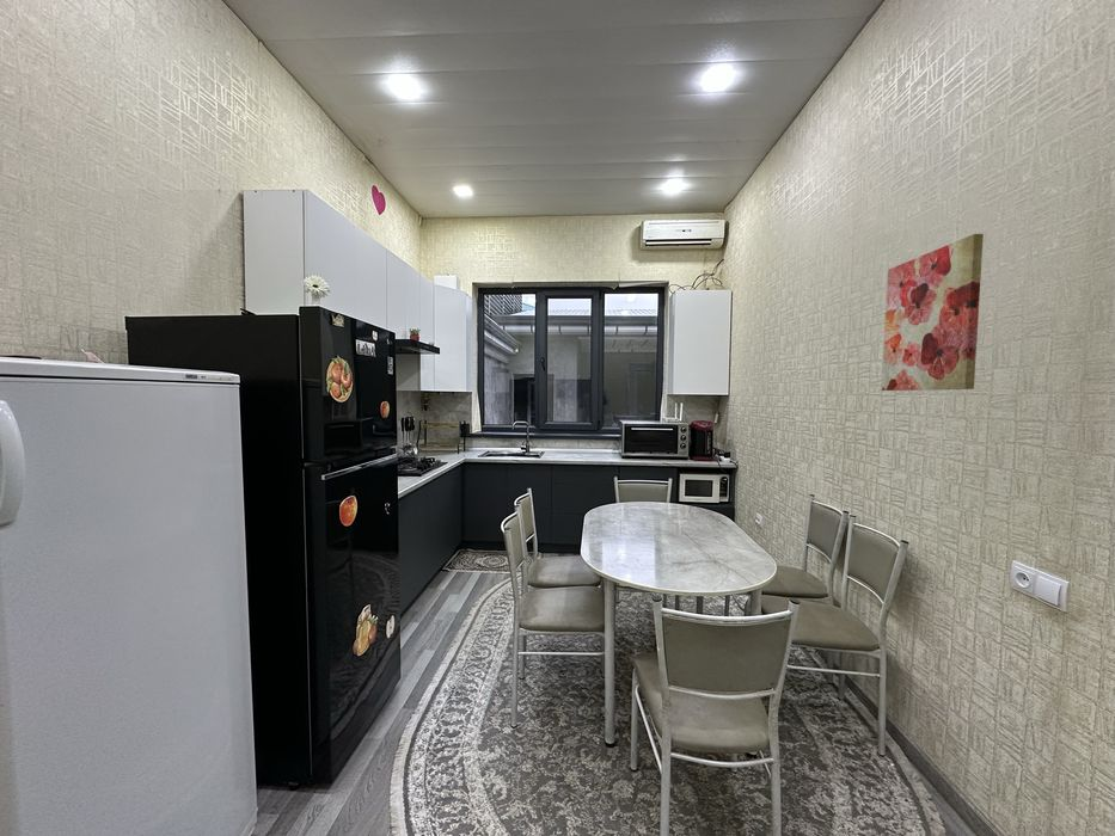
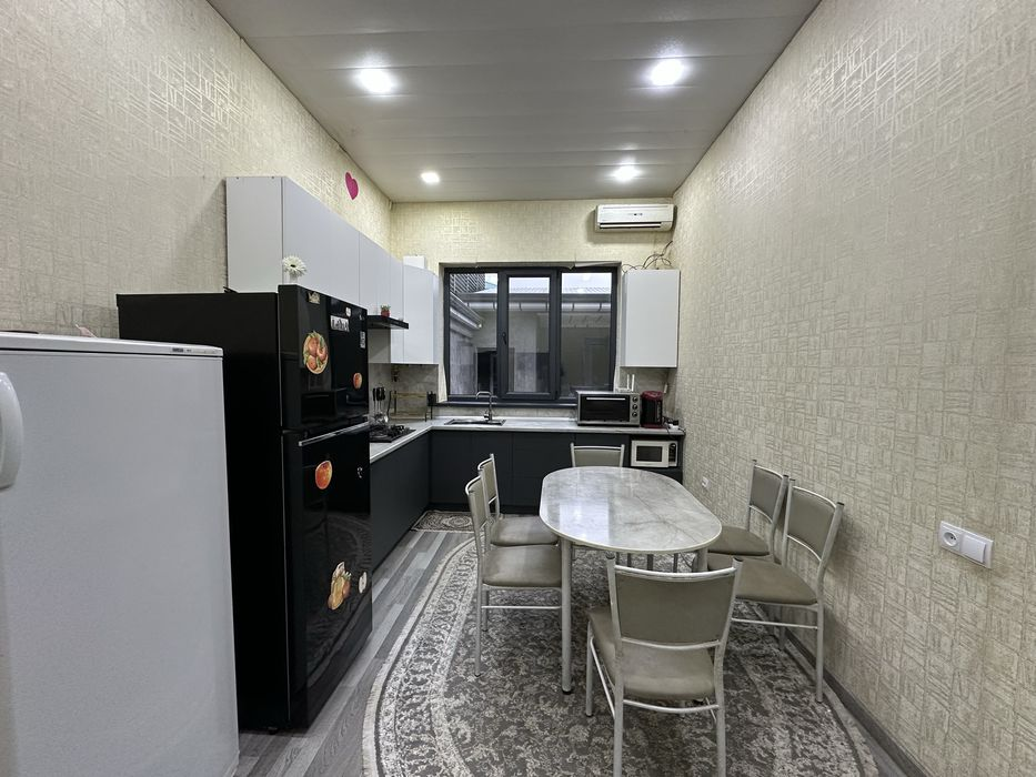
- wall art [881,233,985,392]
